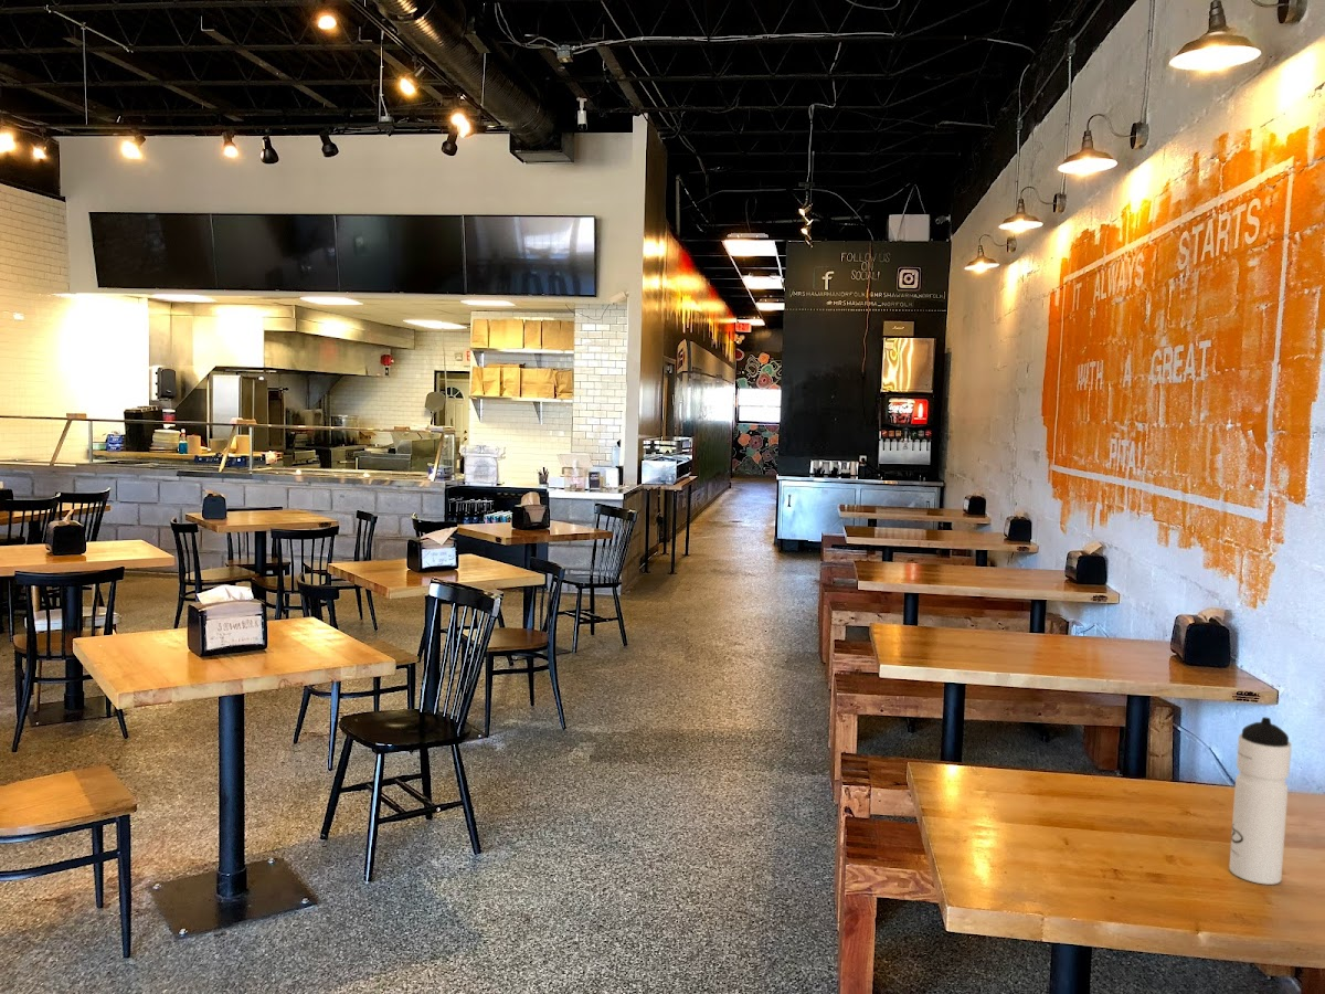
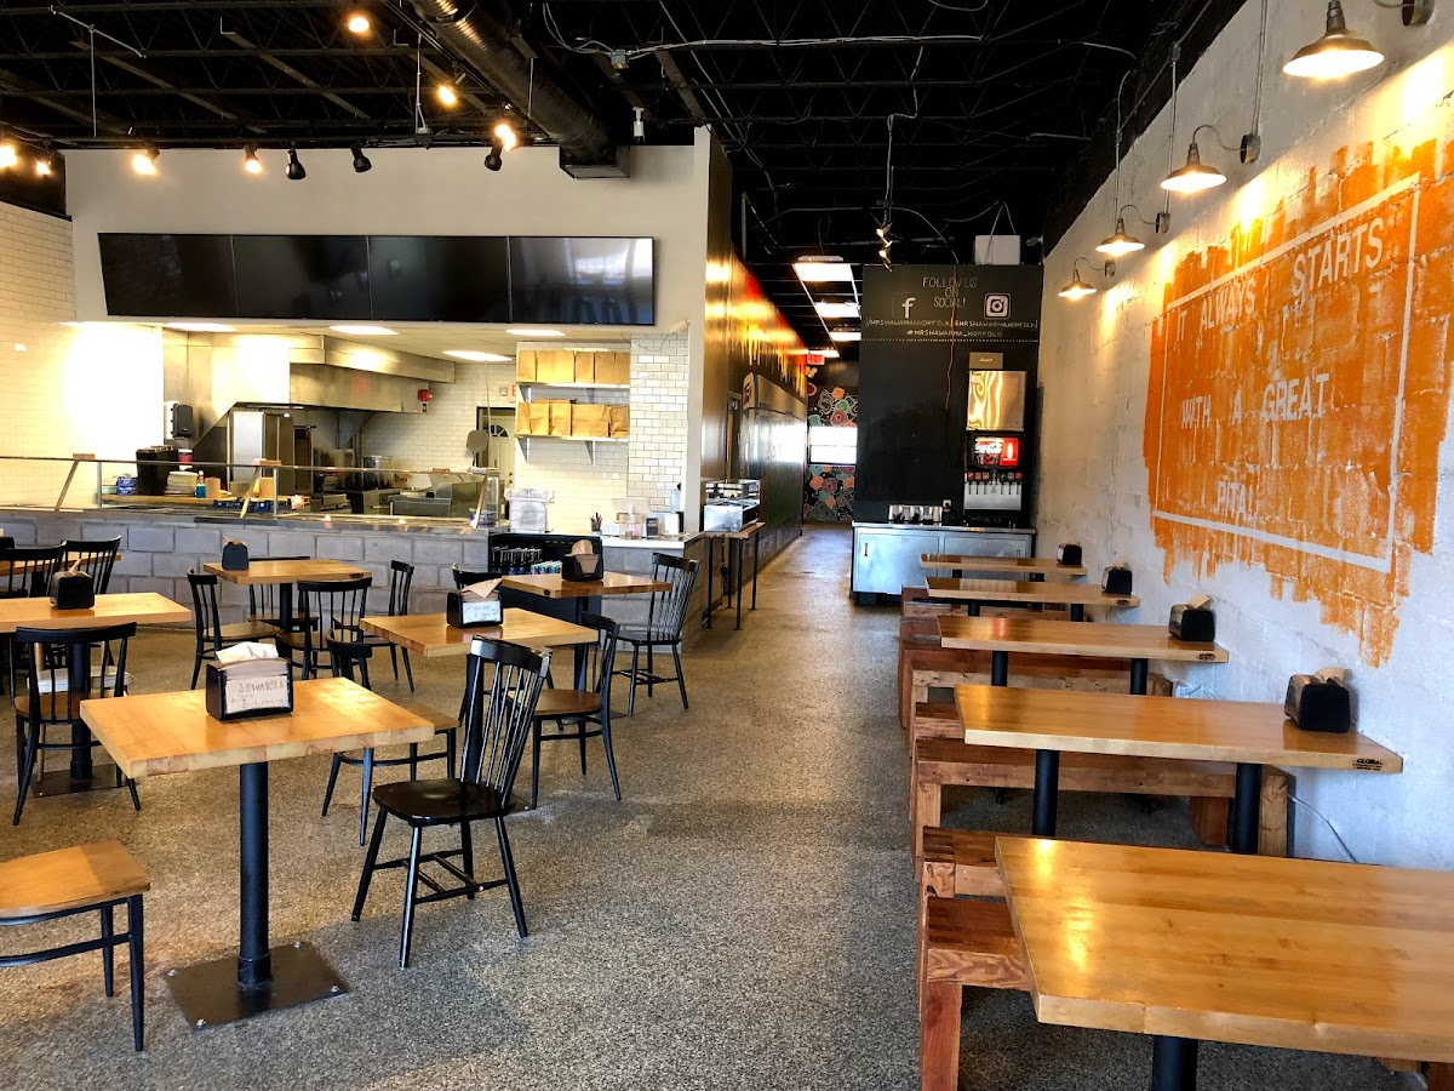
- water bottle [1228,716,1293,886]
